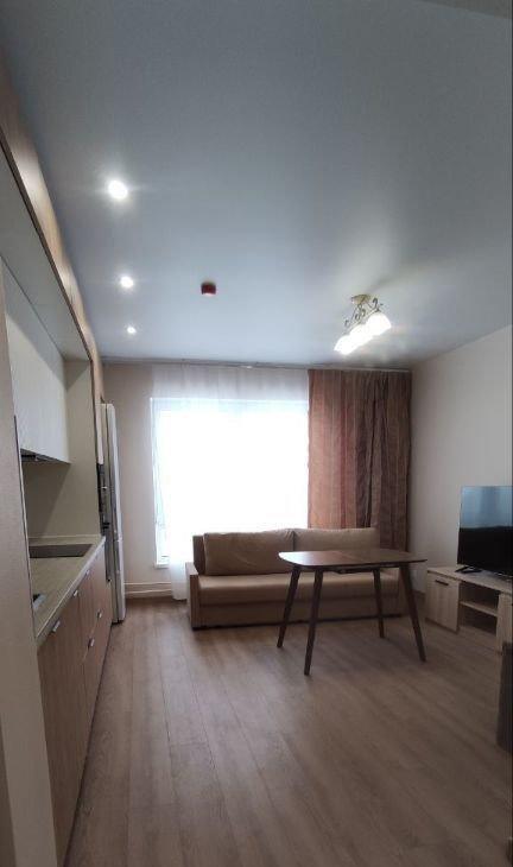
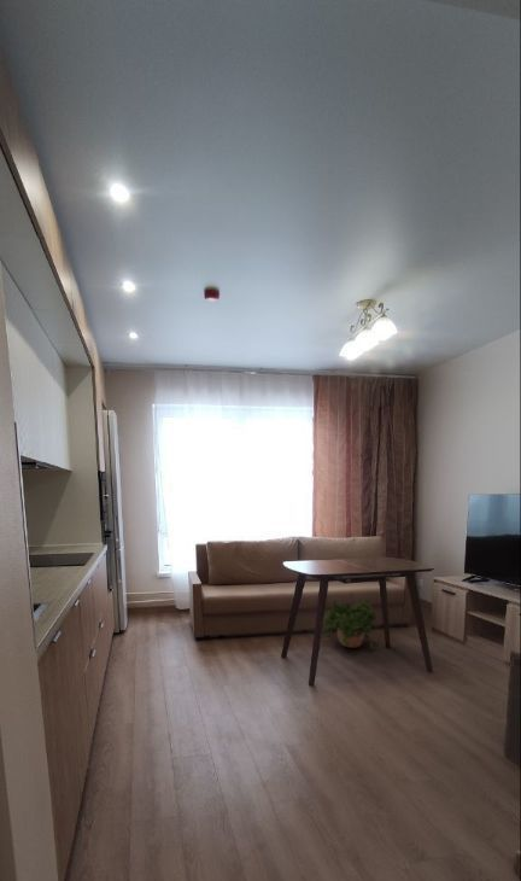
+ potted plant [321,596,379,652]
